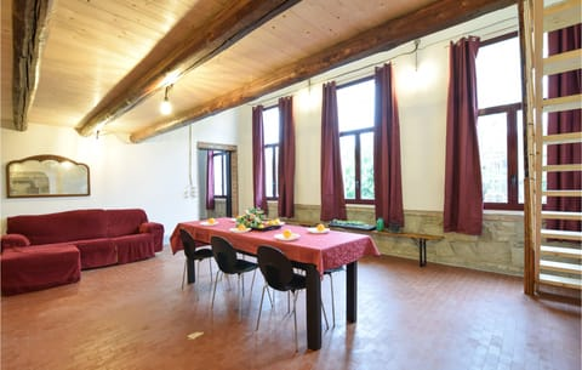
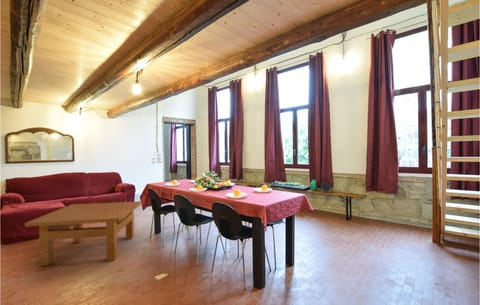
+ table [24,200,142,267]
